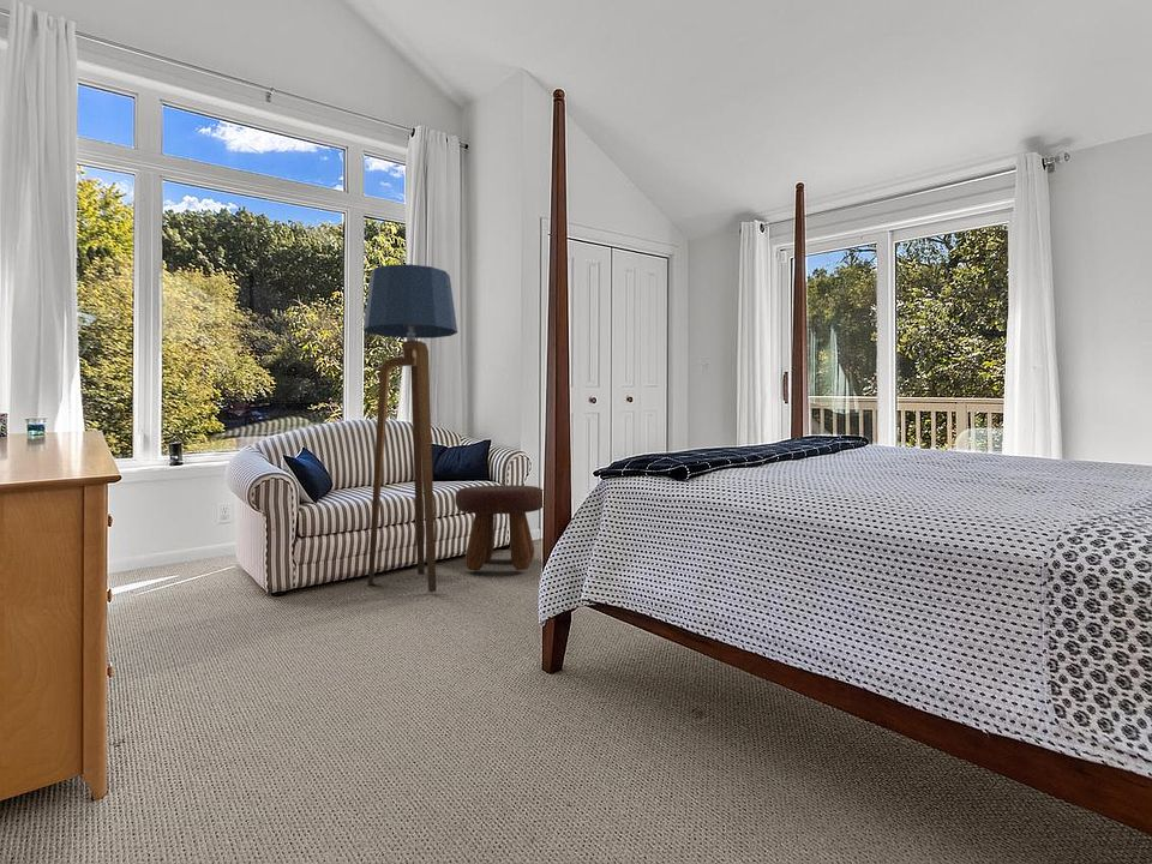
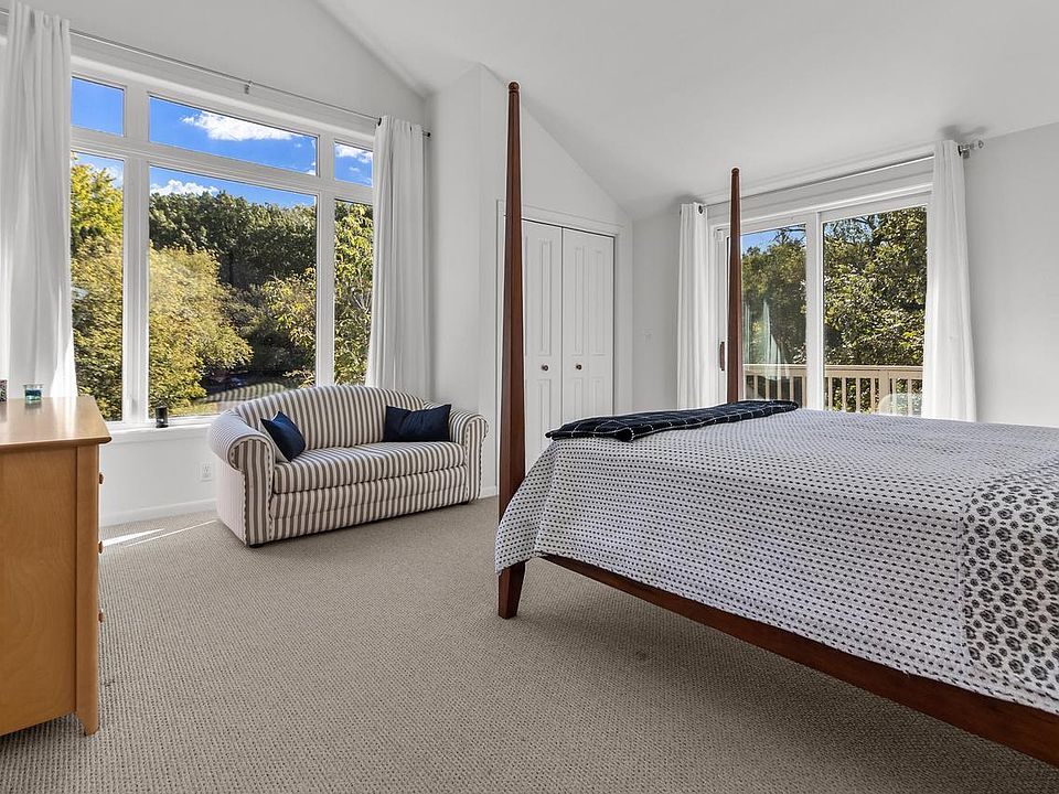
- footstool [454,484,545,571]
- floor lamp [362,263,458,593]
